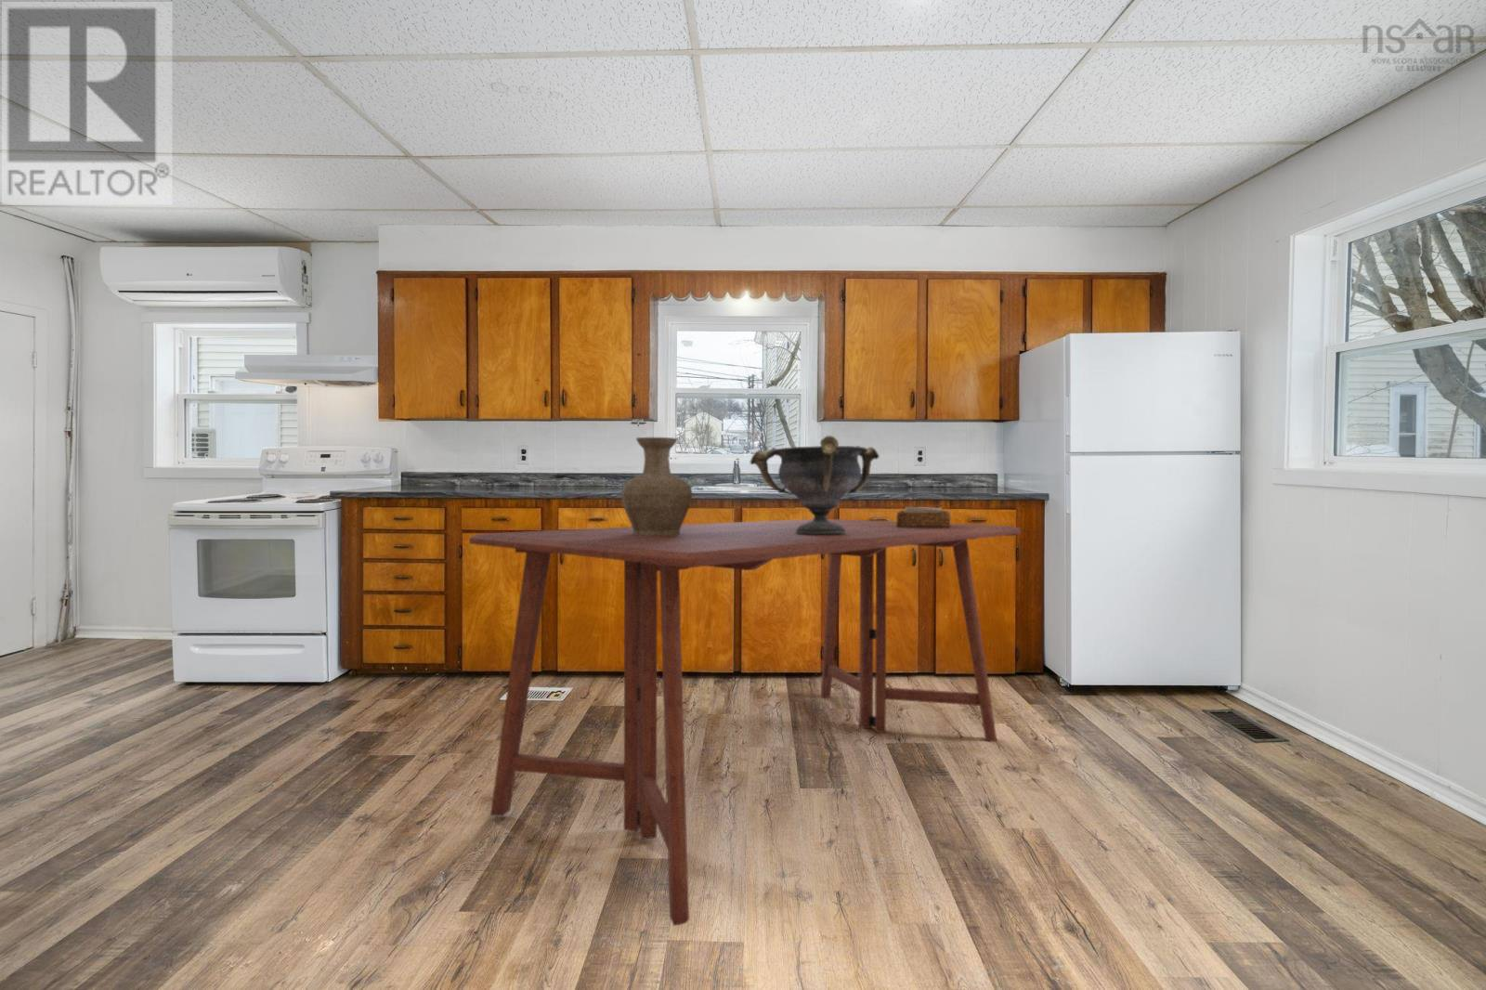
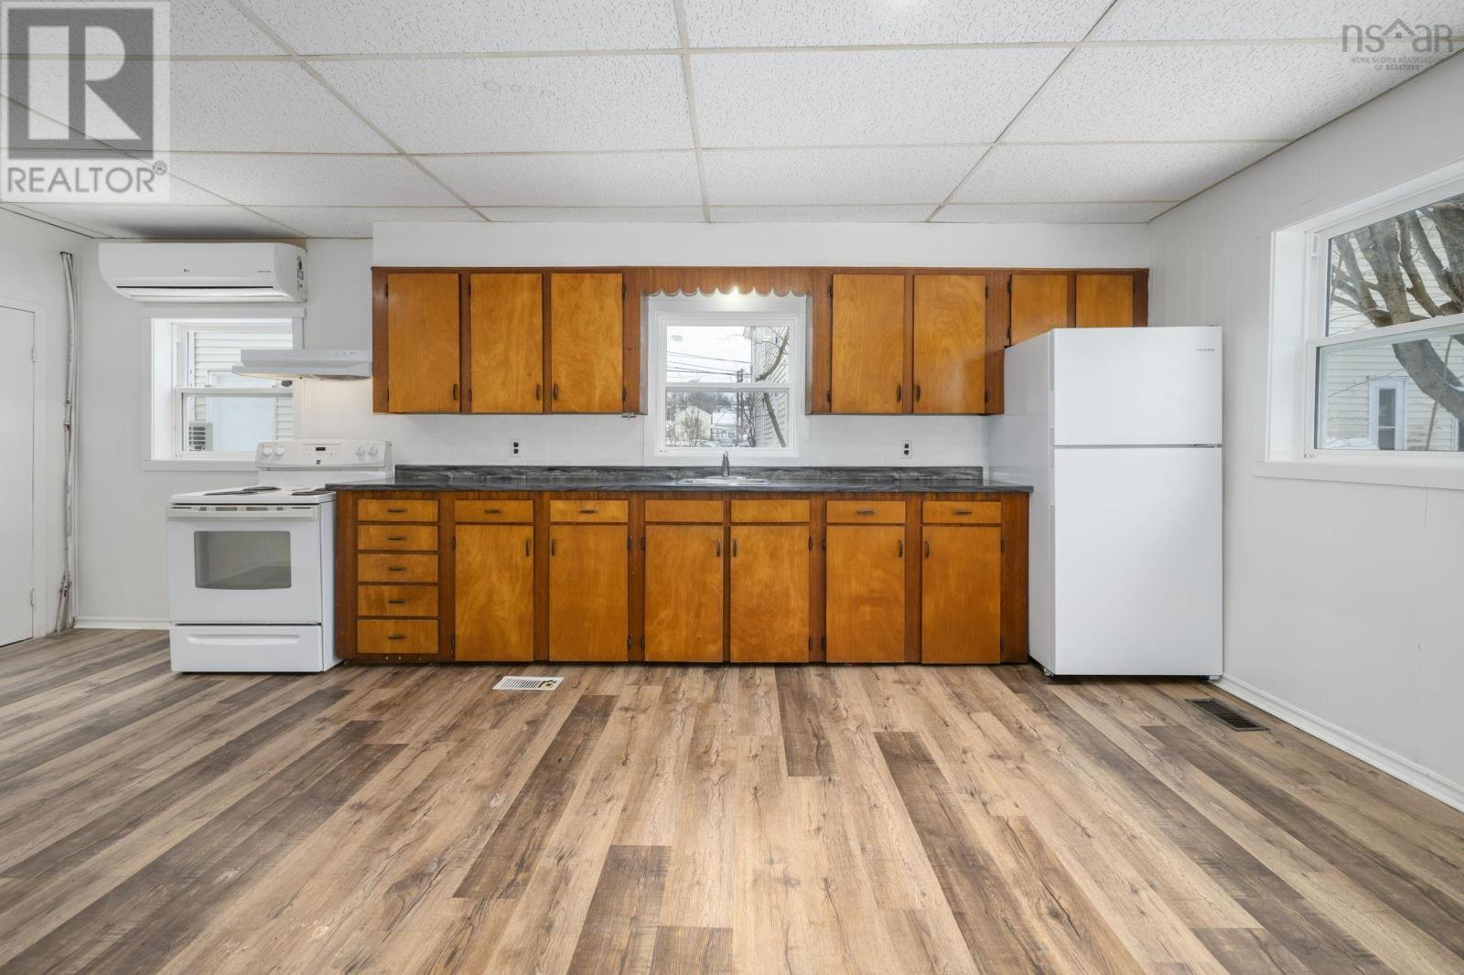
- decorative bowl [749,434,881,534]
- napkin holder [895,506,951,528]
- vase [620,436,694,536]
- dining table [468,518,1022,927]
